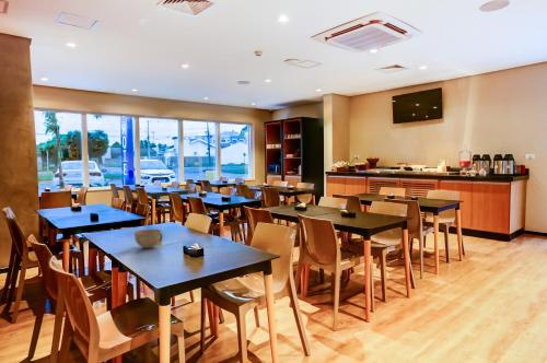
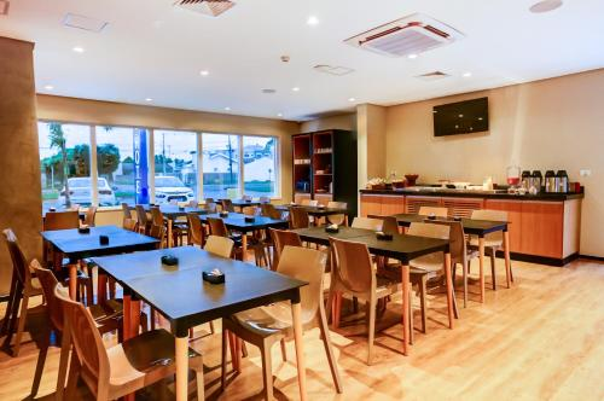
- bowl [132,229,163,249]
